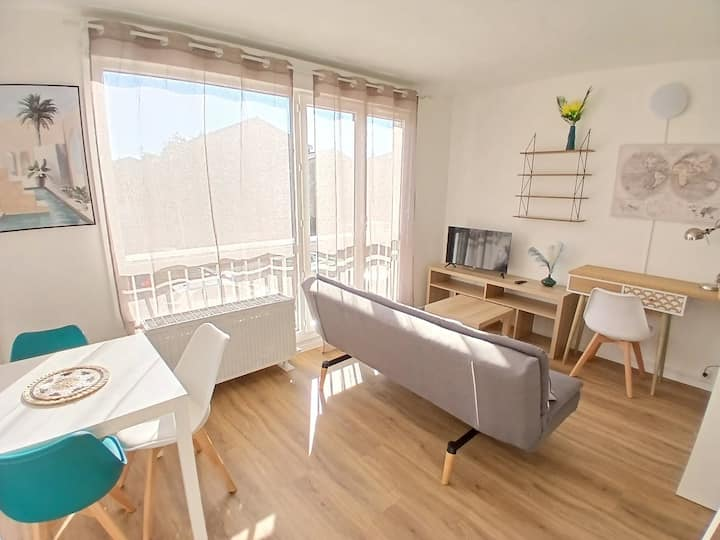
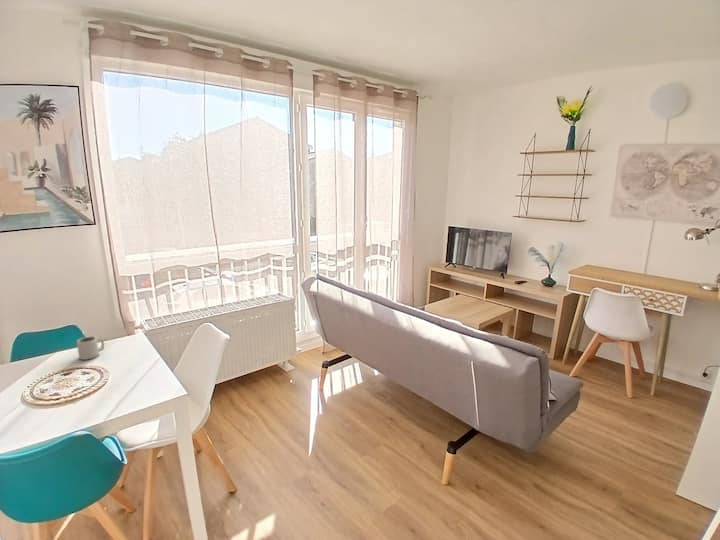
+ cup [76,335,105,361]
